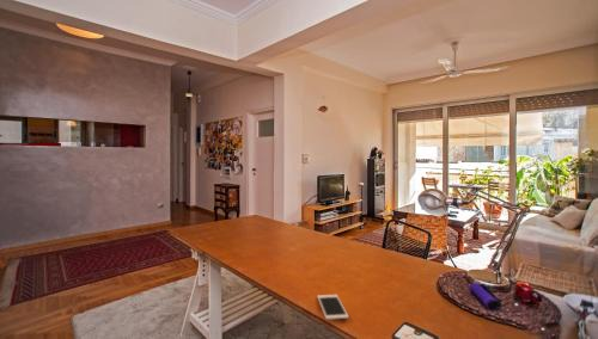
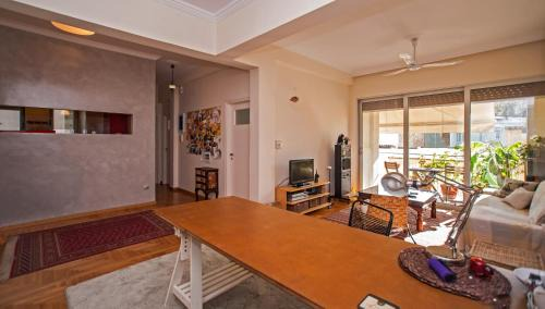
- cell phone [316,294,349,321]
